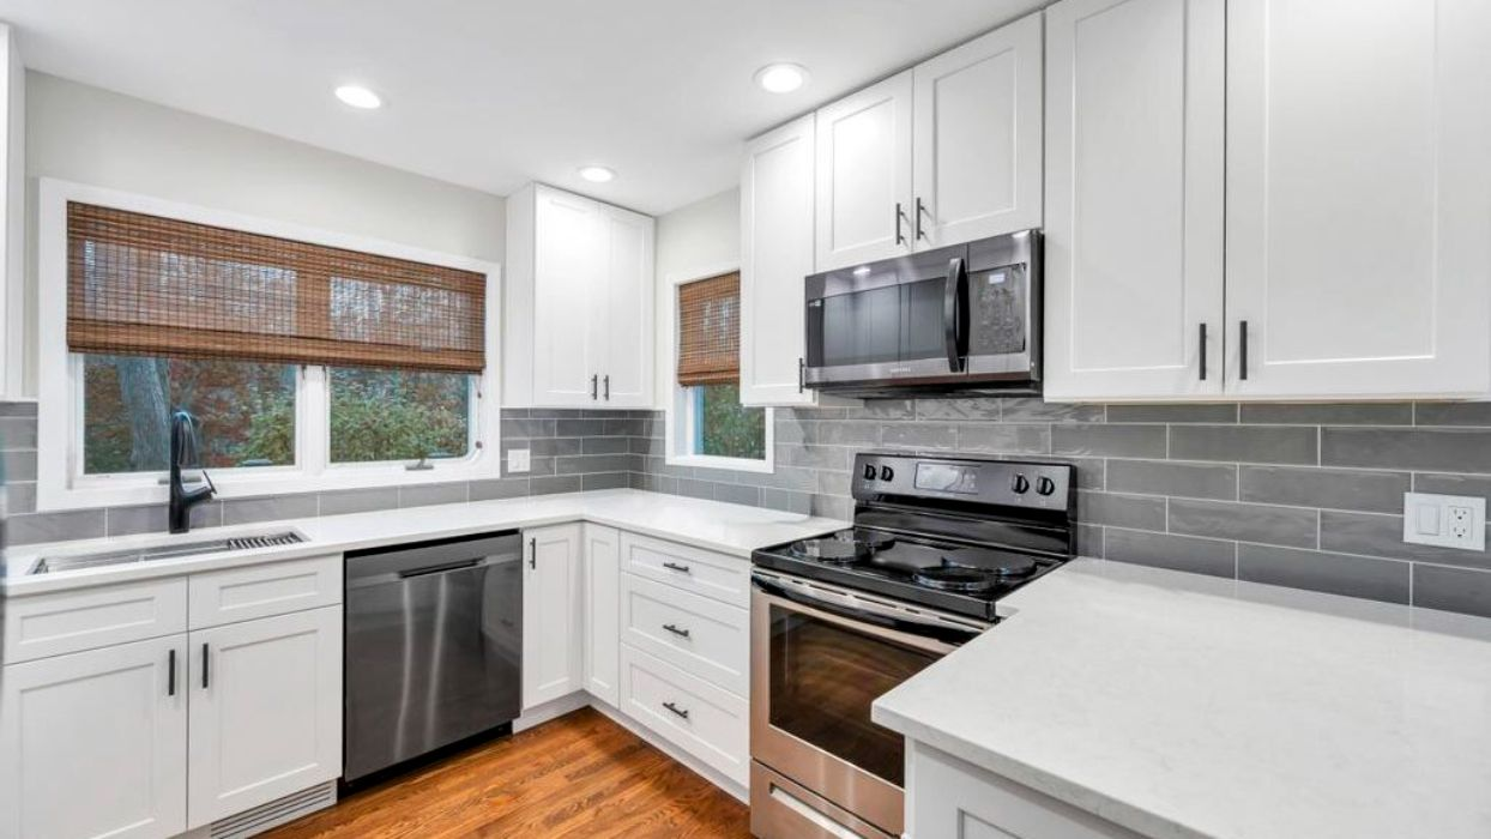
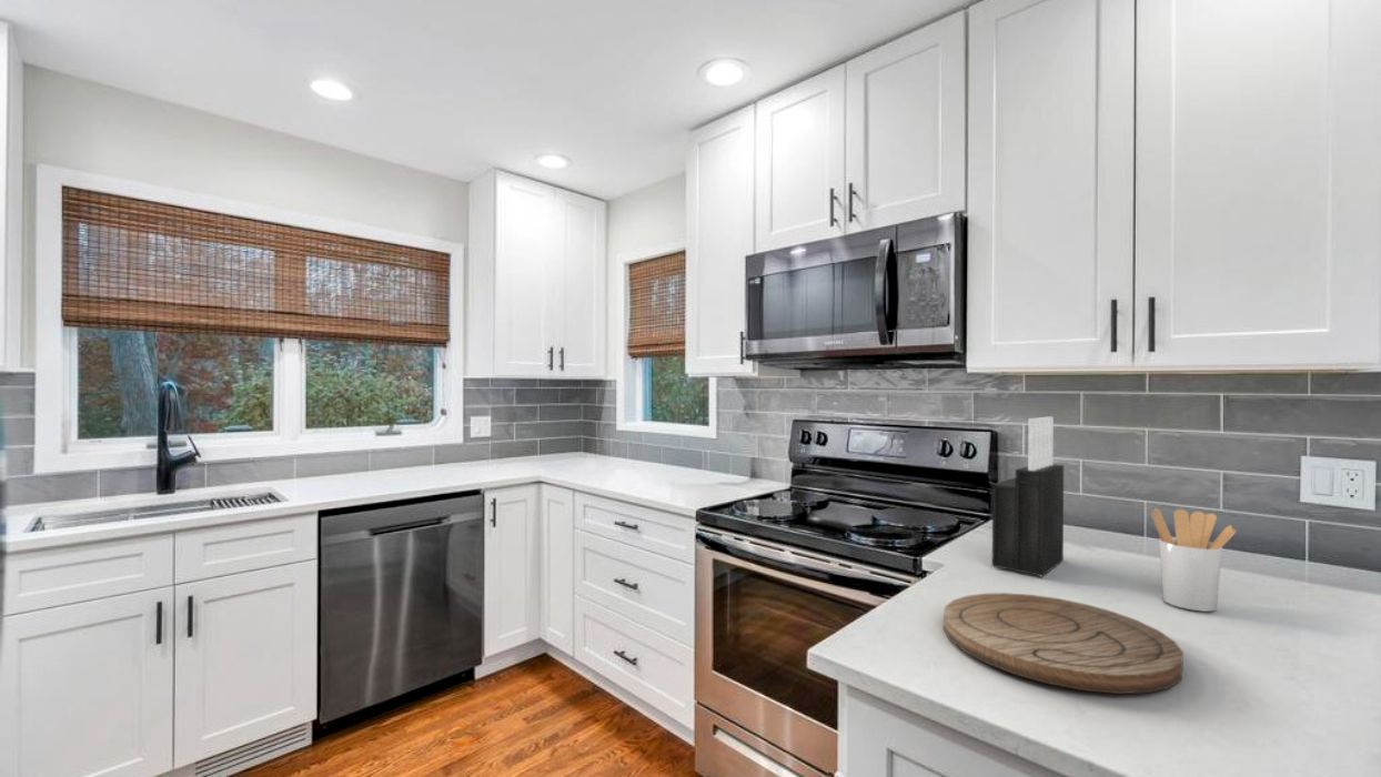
+ cutting board [942,592,1185,695]
+ utensil holder [1151,507,1237,613]
+ knife block [991,416,1065,577]
